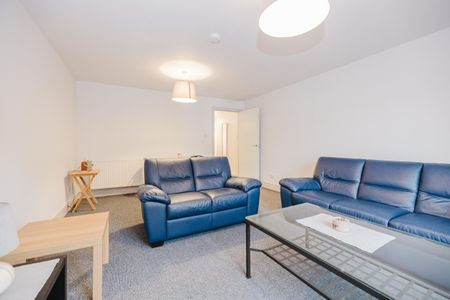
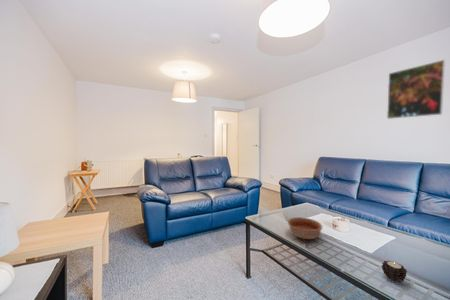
+ bowl [287,216,323,240]
+ candle [381,260,408,284]
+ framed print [386,59,446,120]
